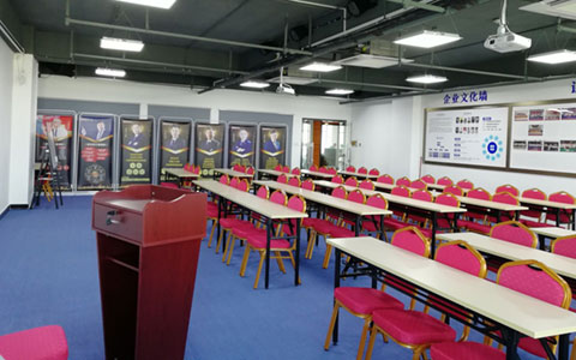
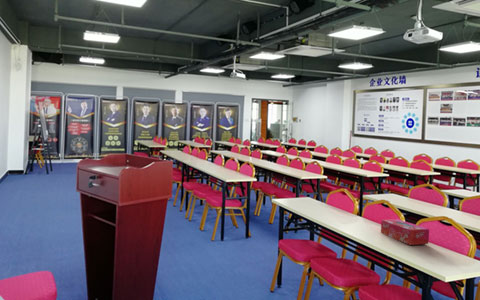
+ tissue box [380,218,430,246]
